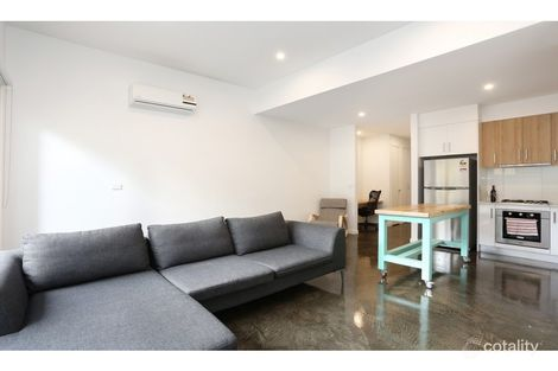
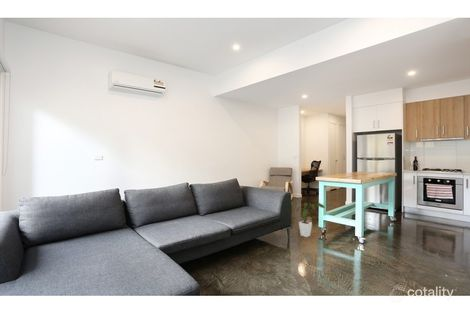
+ house plant [292,201,326,238]
